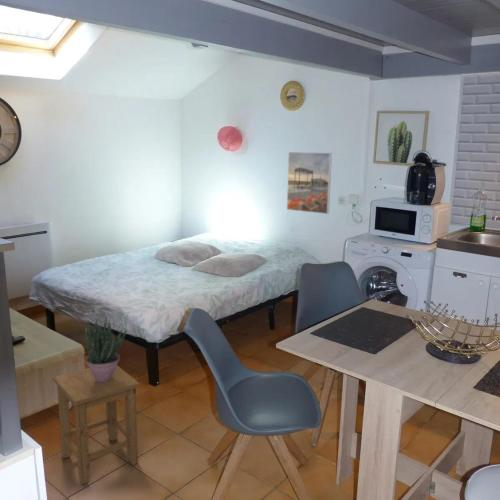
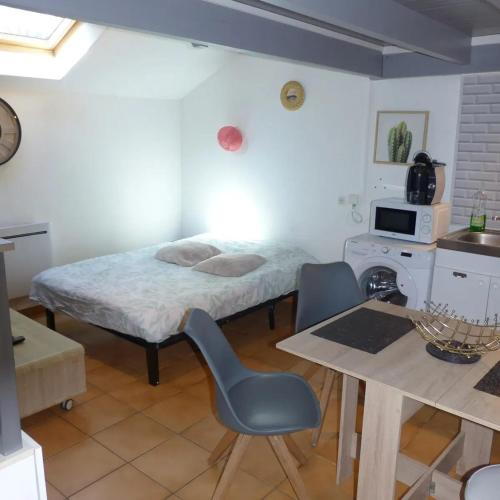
- stool [52,365,141,486]
- potted plant [84,315,128,383]
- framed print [286,151,333,215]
